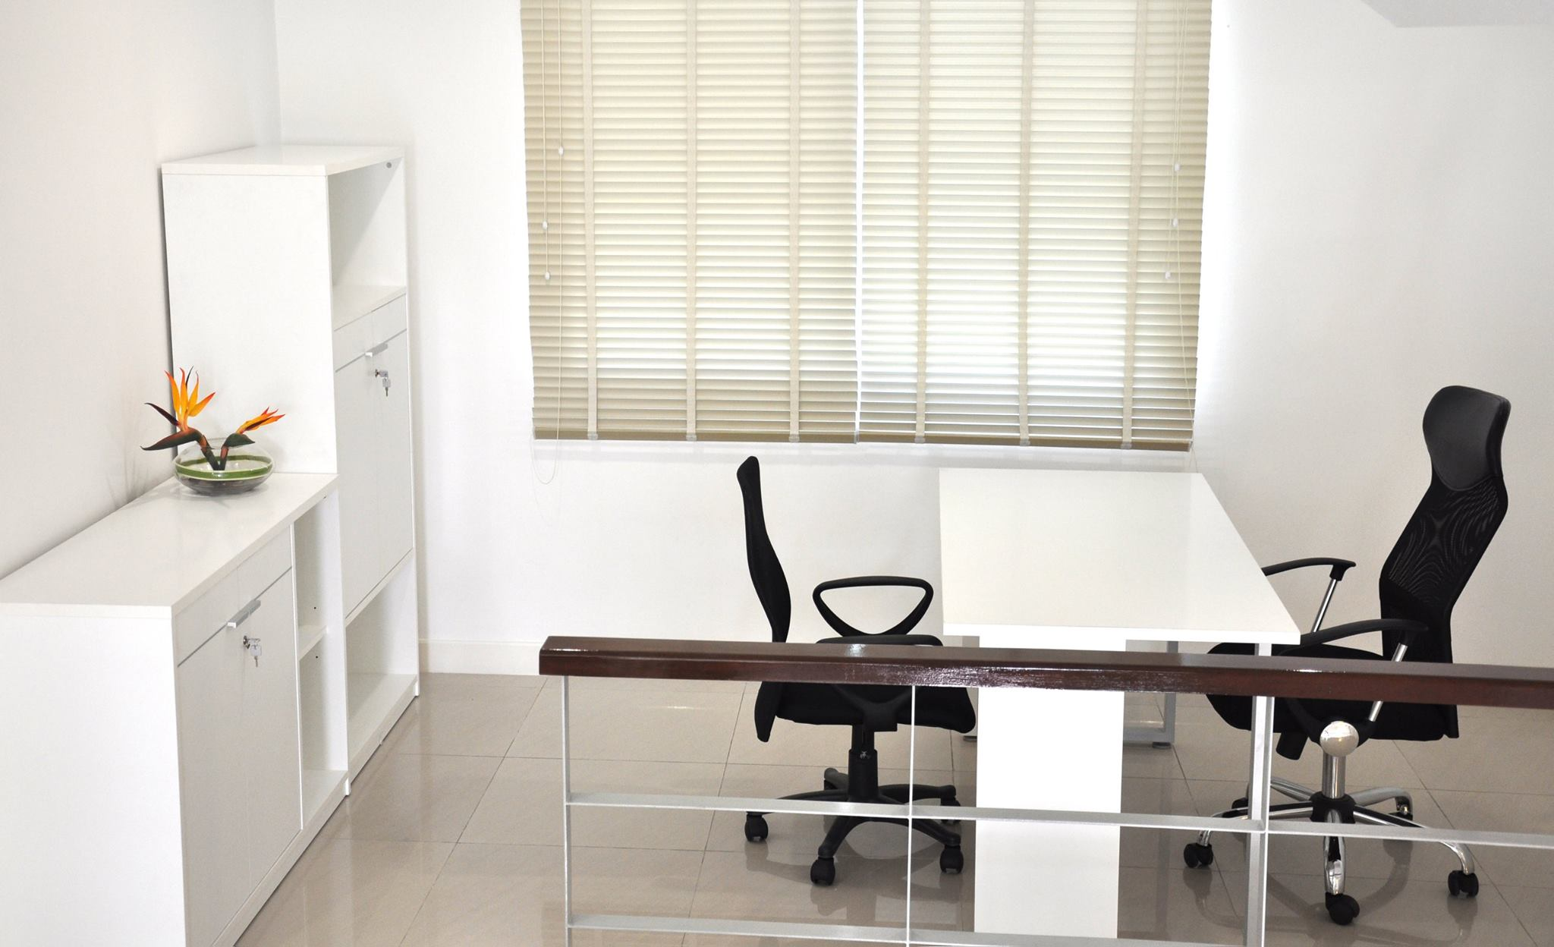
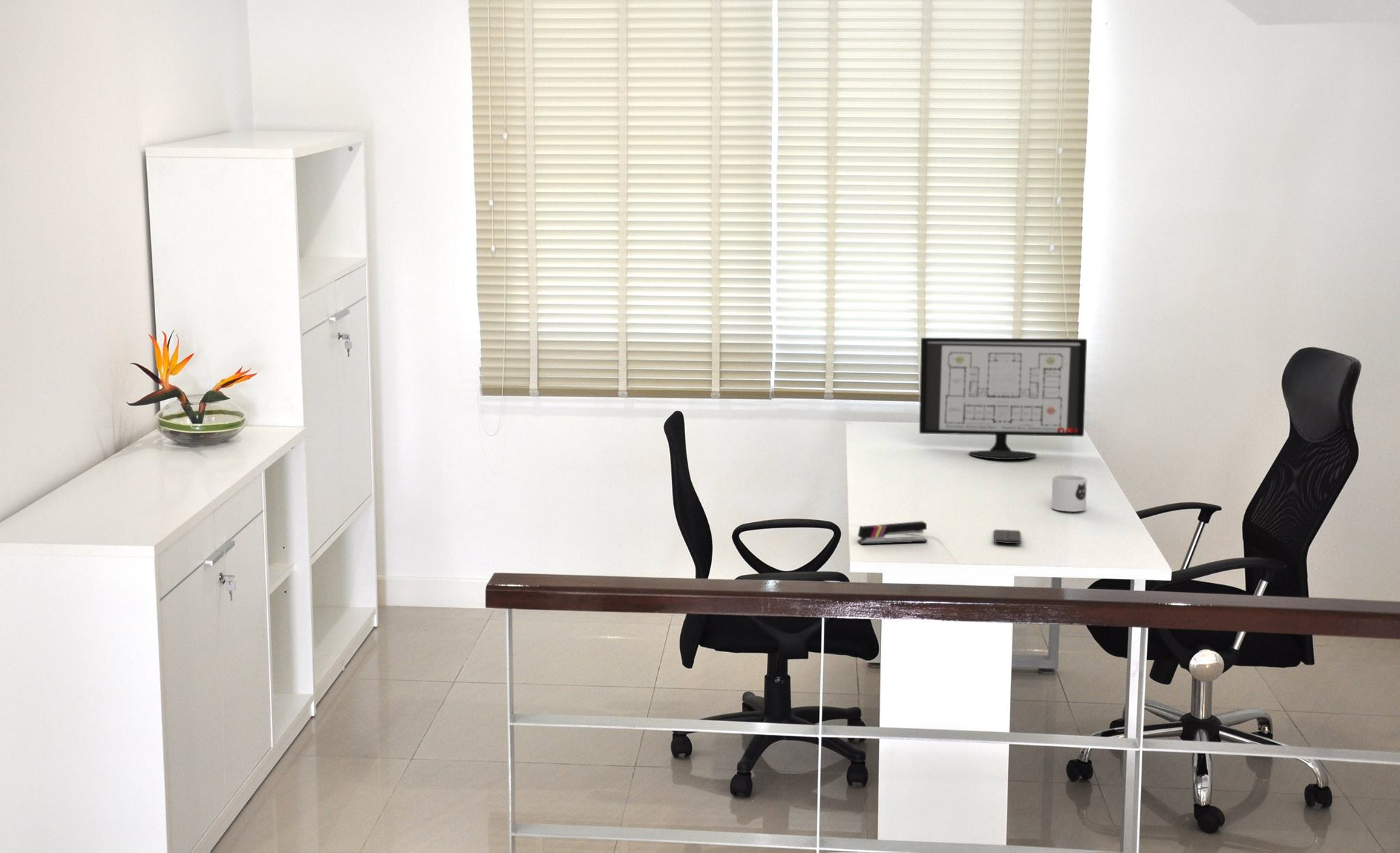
+ stapler [857,521,928,545]
+ smartphone [993,529,1022,544]
+ computer monitor [919,337,1088,460]
+ mug [1051,474,1088,512]
